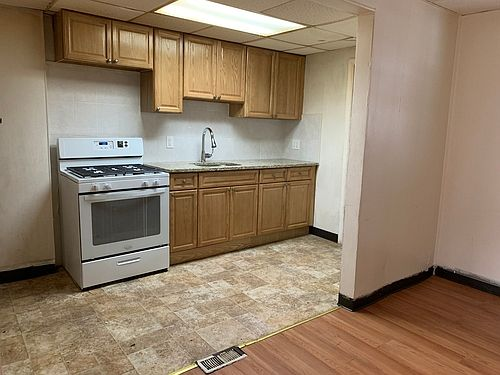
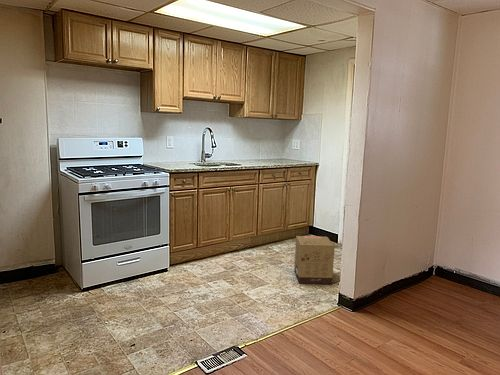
+ cardboard box [293,235,336,285]
